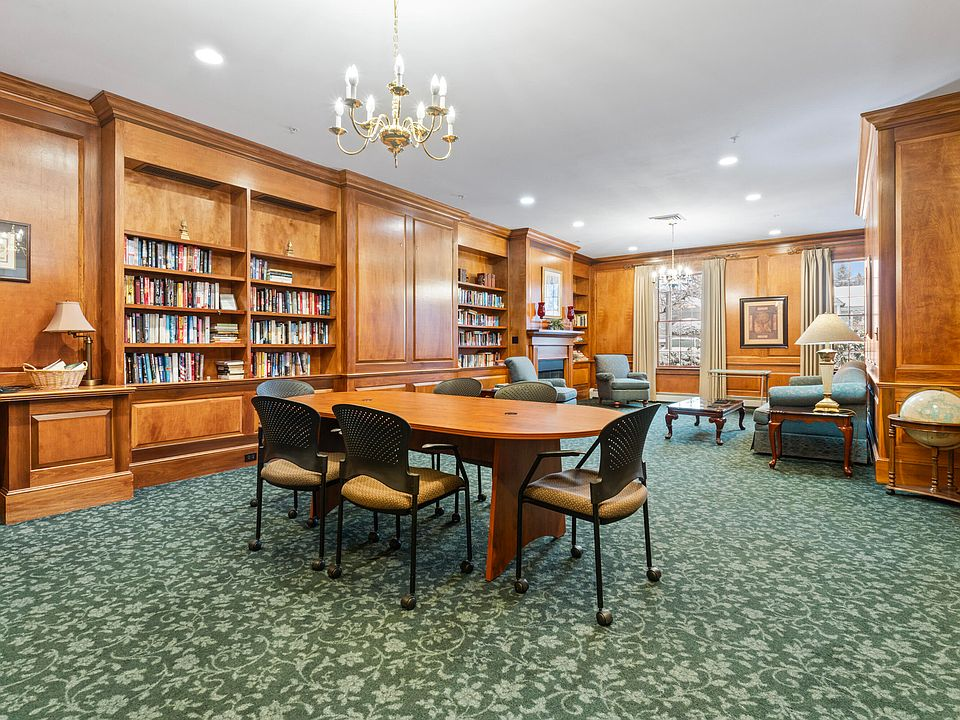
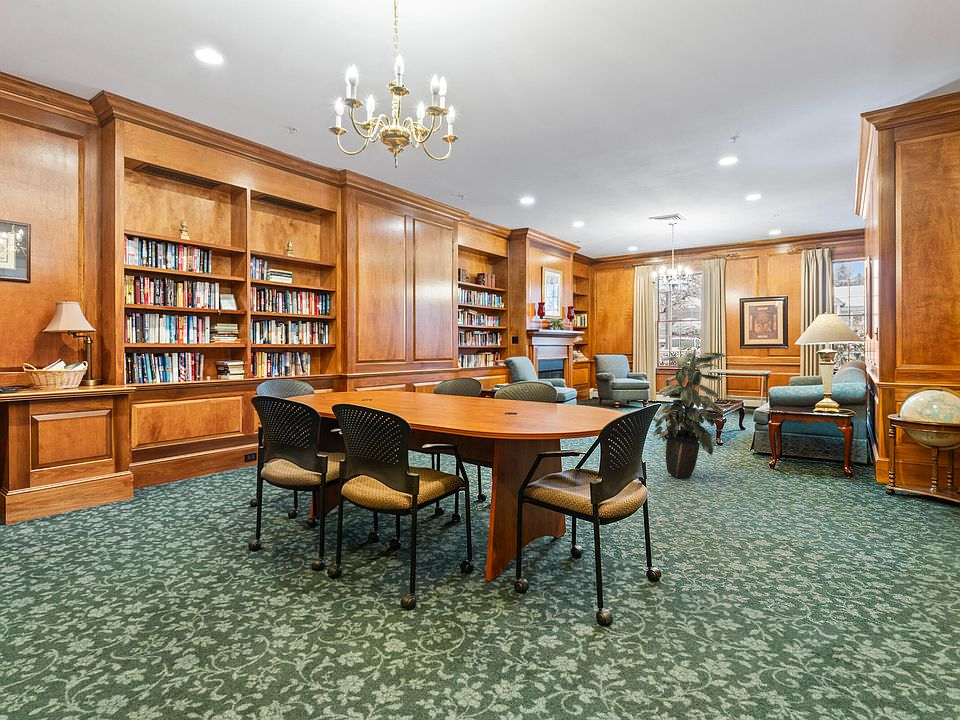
+ indoor plant [652,345,728,479]
